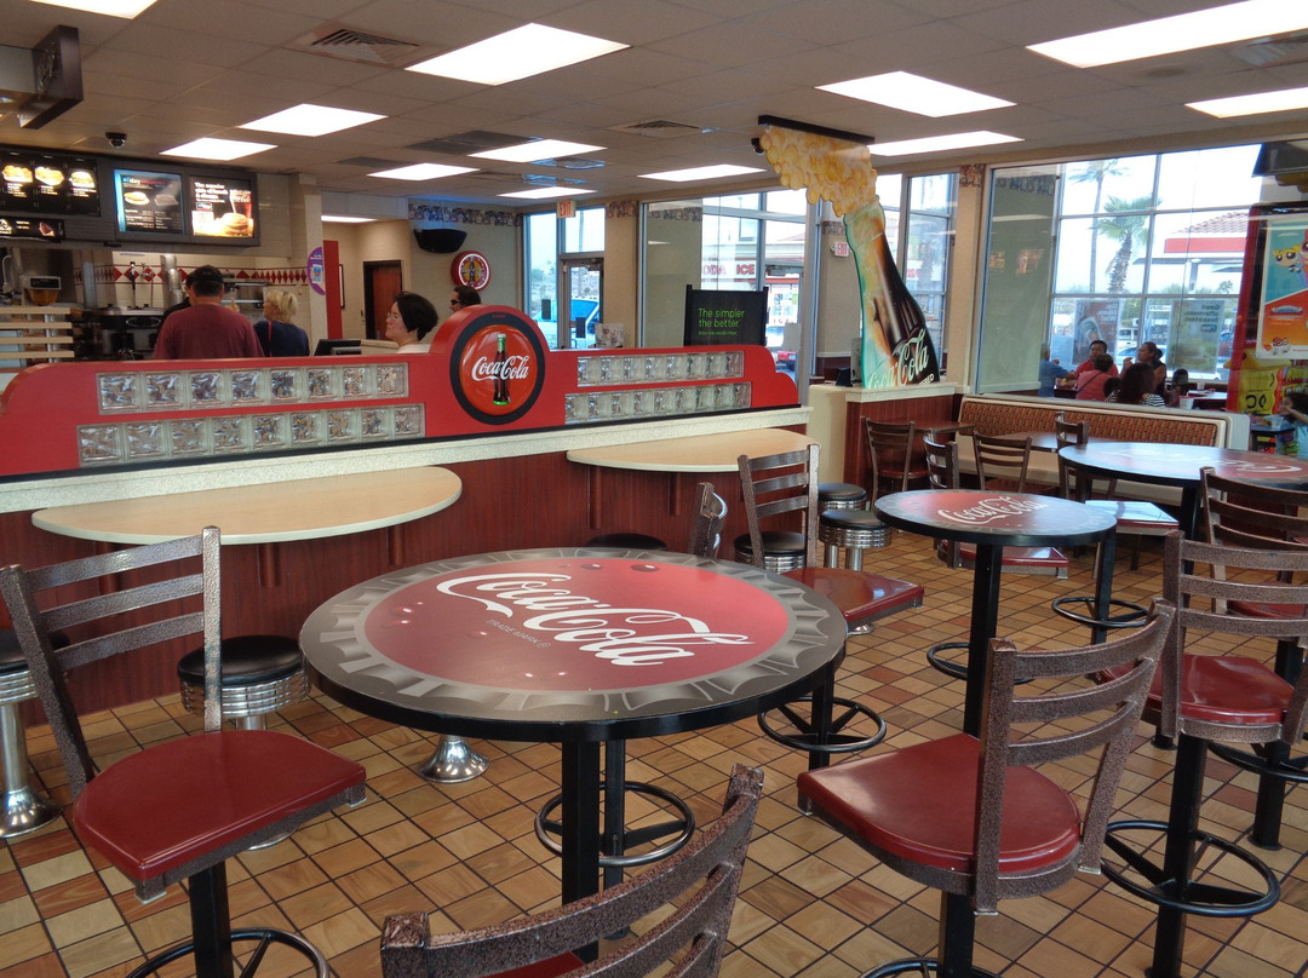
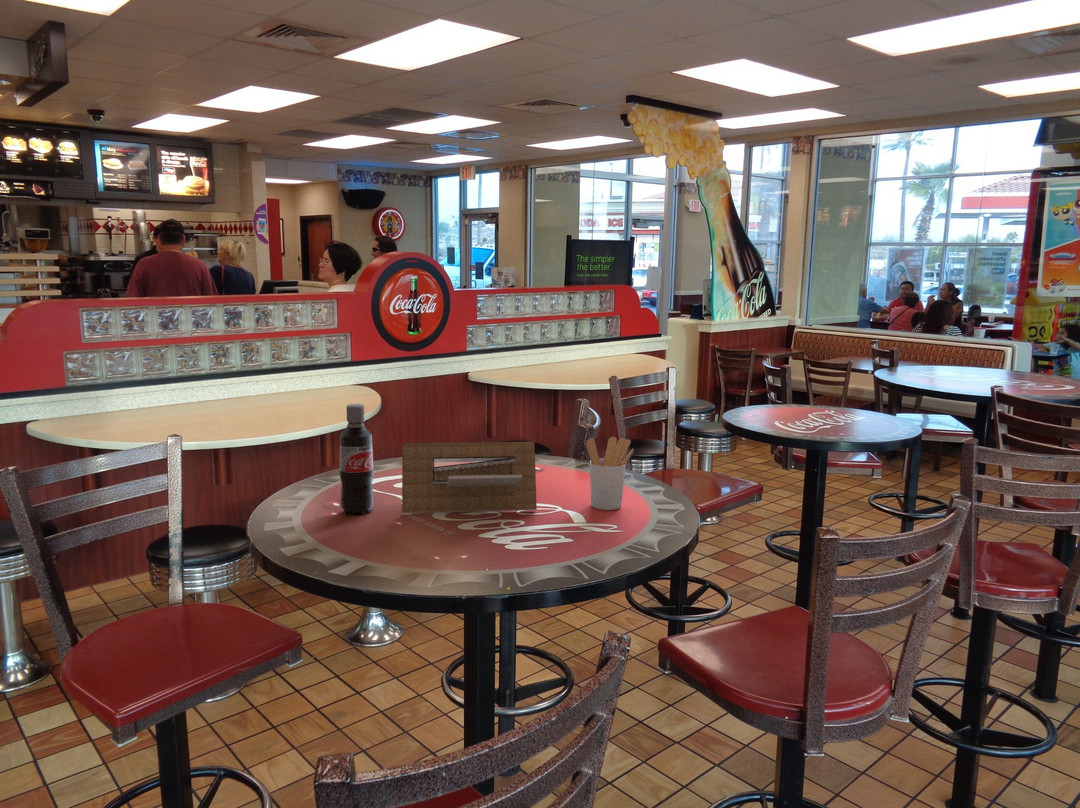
+ utensil holder [585,436,634,511]
+ pop [338,403,375,516]
+ architectural model [401,441,538,514]
